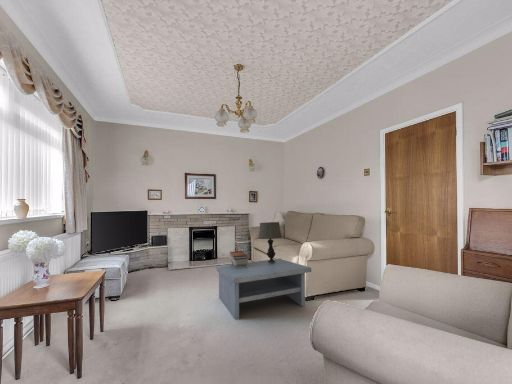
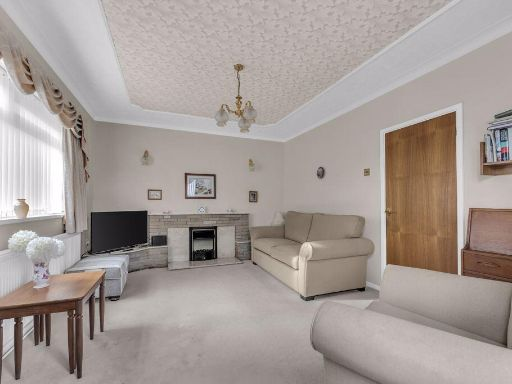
- table lamp [258,221,283,263]
- coffee table [216,257,312,320]
- book stack [229,250,249,268]
